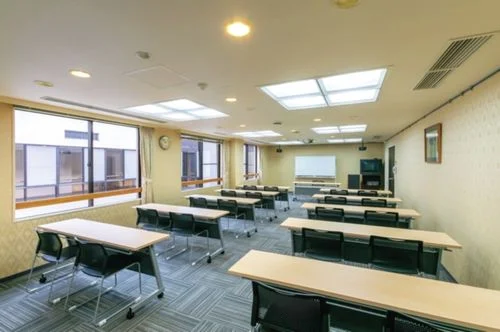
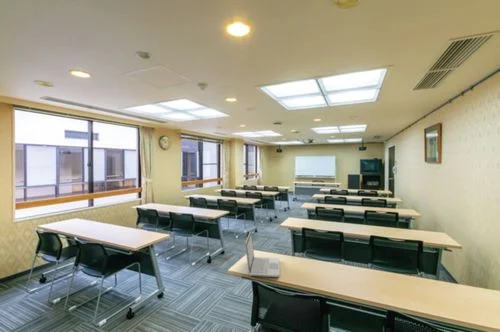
+ laptop [244,231,281,278]
